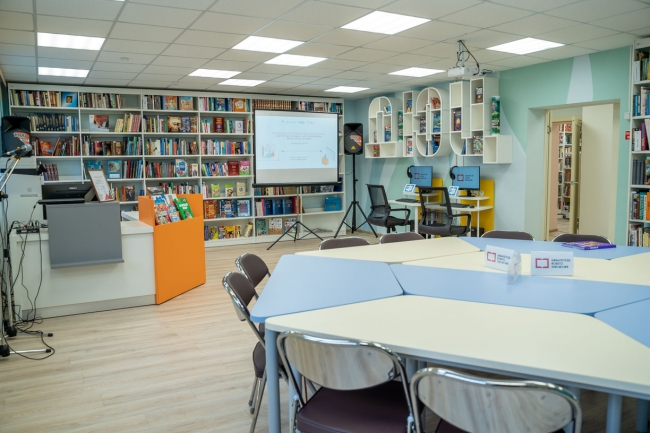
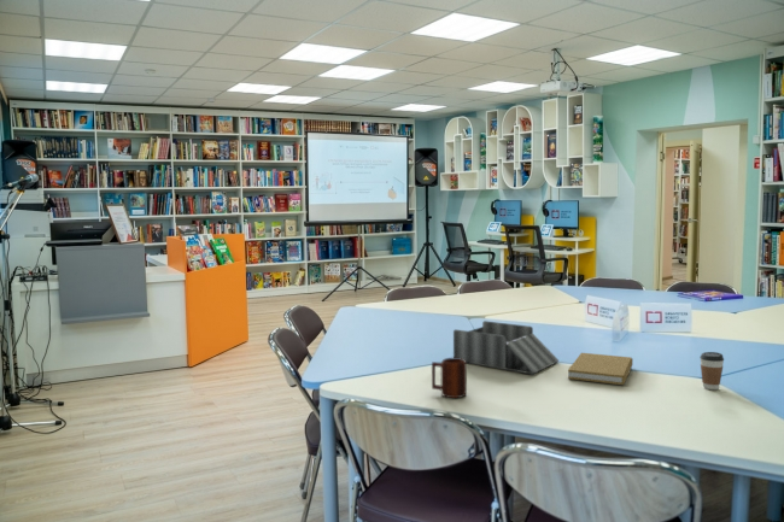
+ coffee cup [698,351,725,391]
+ mug [431,357,468,399]
+ desk organizer [452,319,560,375]
+ book [567,352,634,386]
